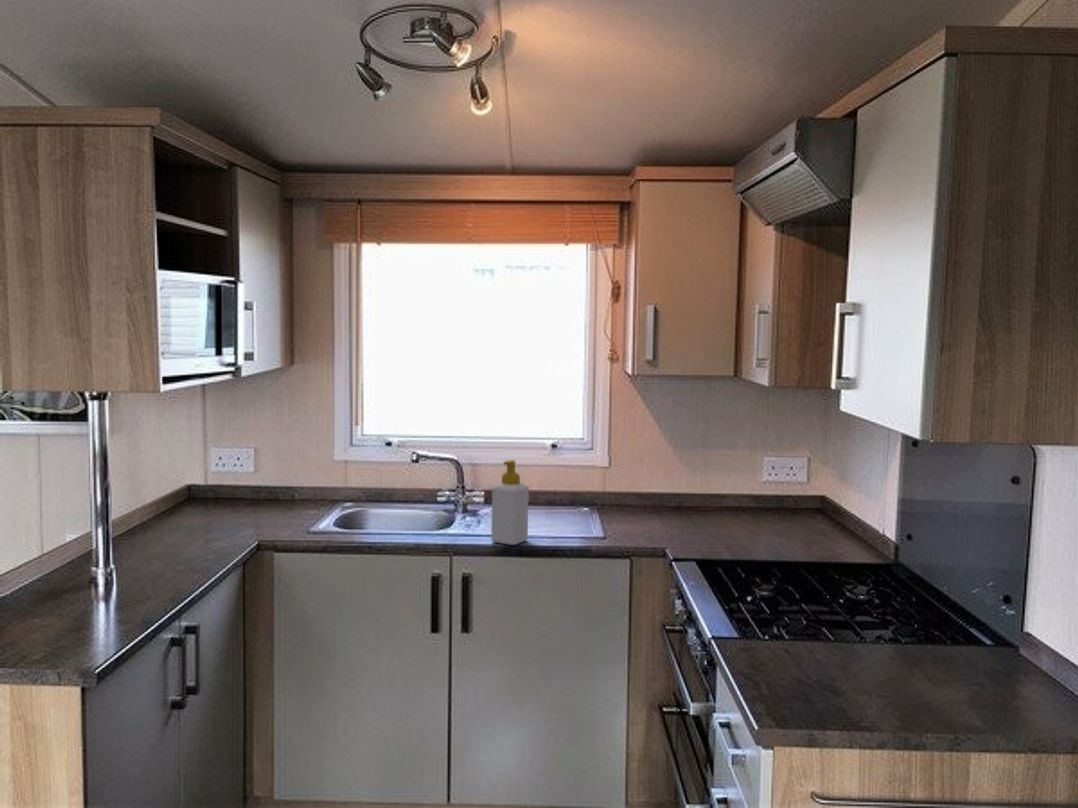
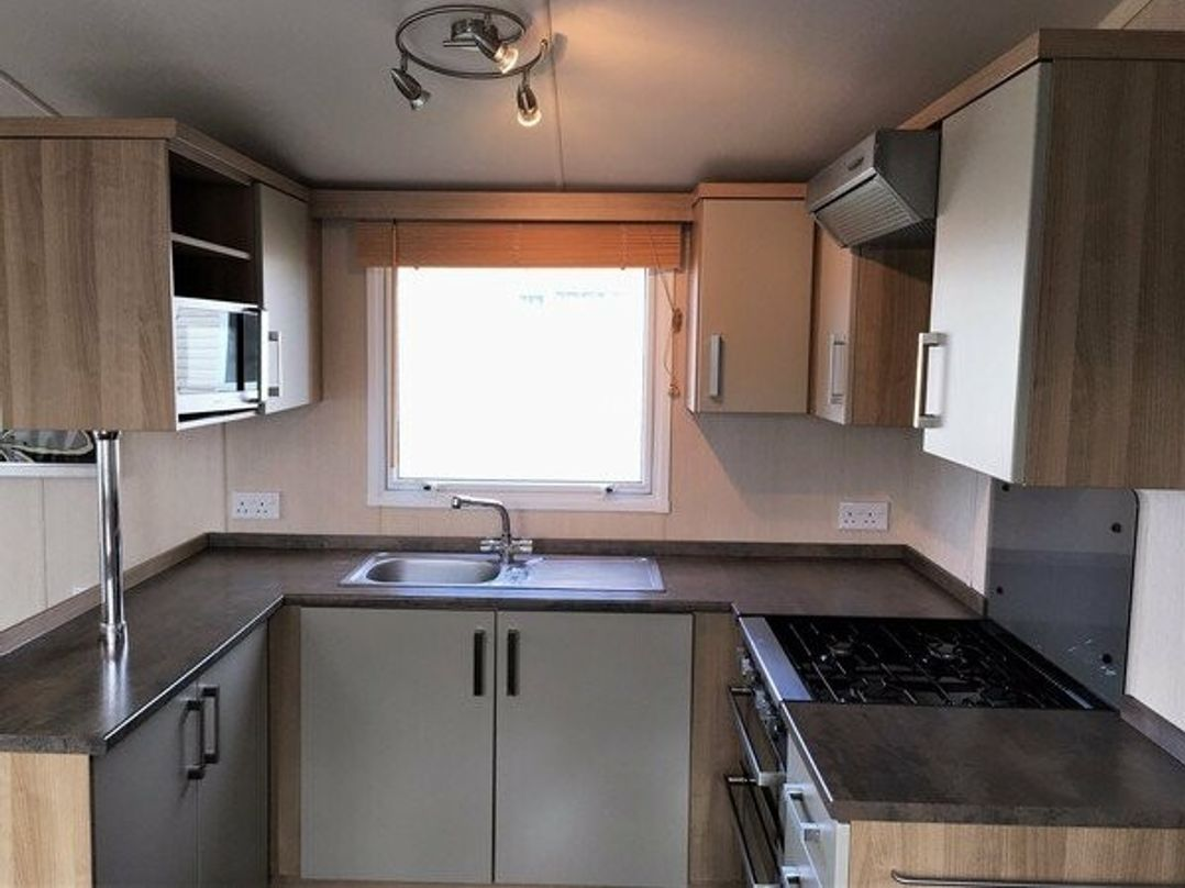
- soap bottle [490,459,530,546]
